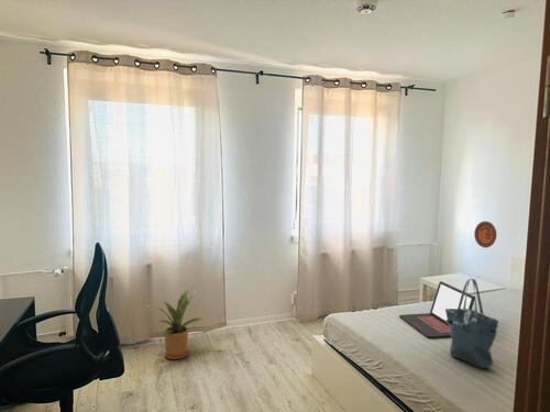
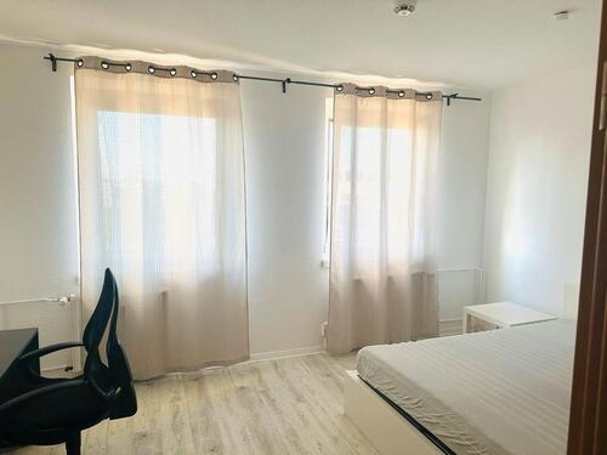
- decorative plate [473,220,497,248]
- laptop [398,280,476,339]
- house plant [145,286,202,360]
- tote bag [446,278,499,369]
